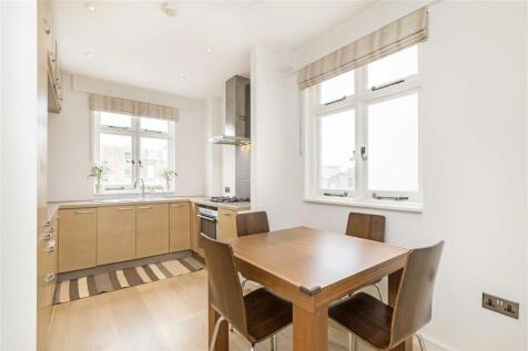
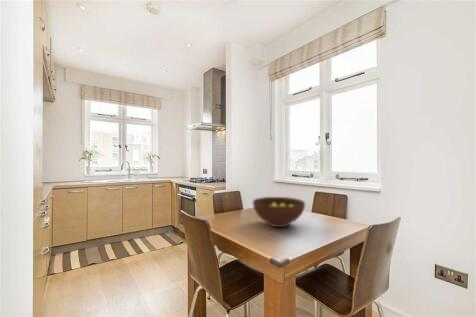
+ fruit bowl [252,196,306,228]
